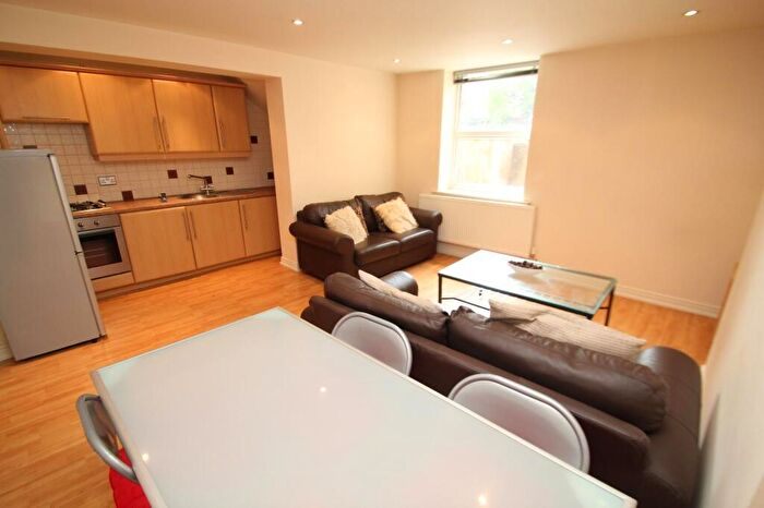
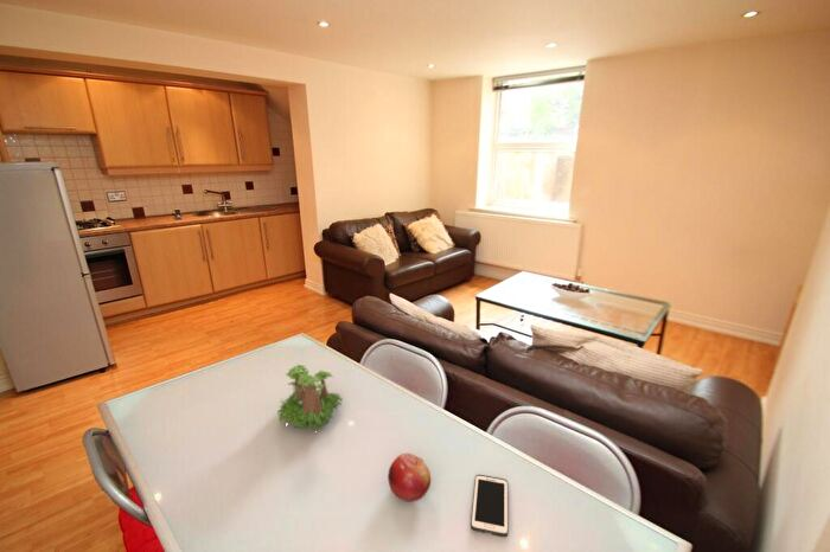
+ cell phone [470,474,510,538]
+ fruit [387,451,432,502]
+ plant [276,344,344,430]
